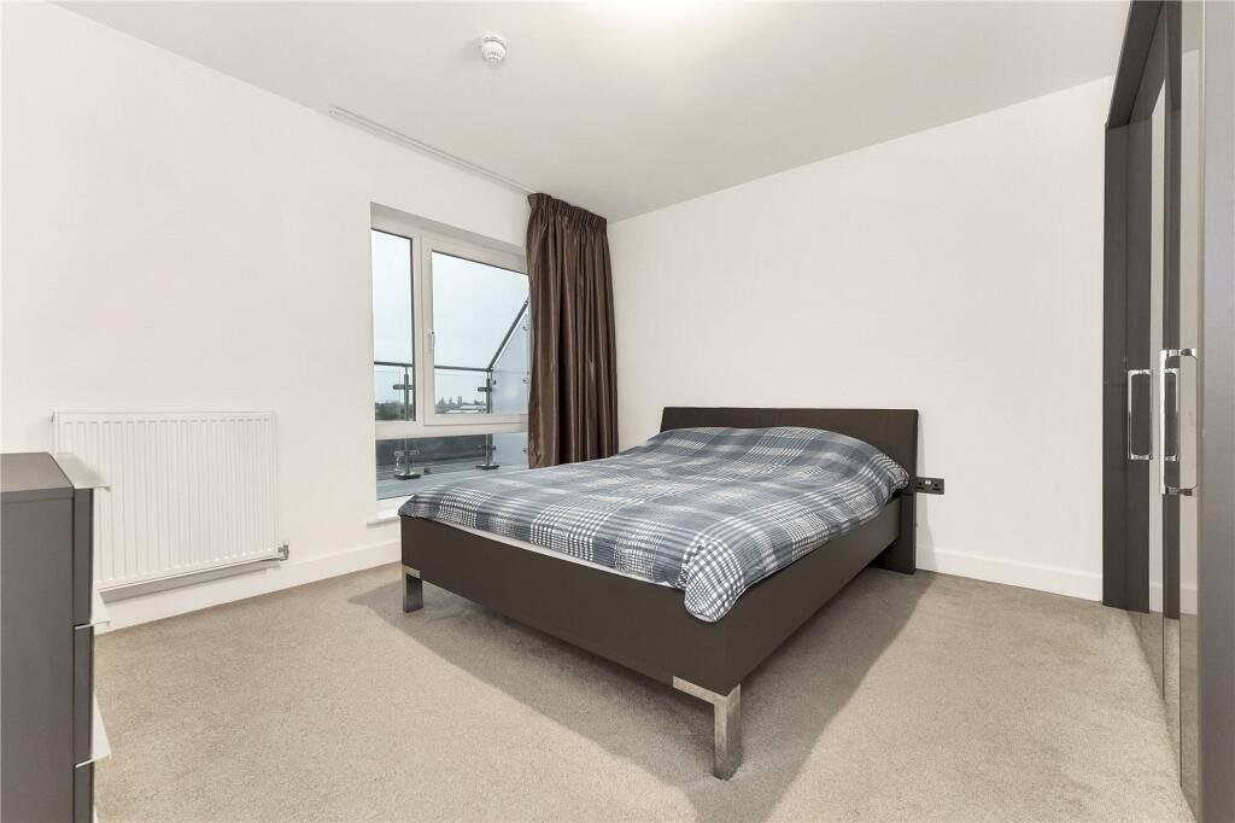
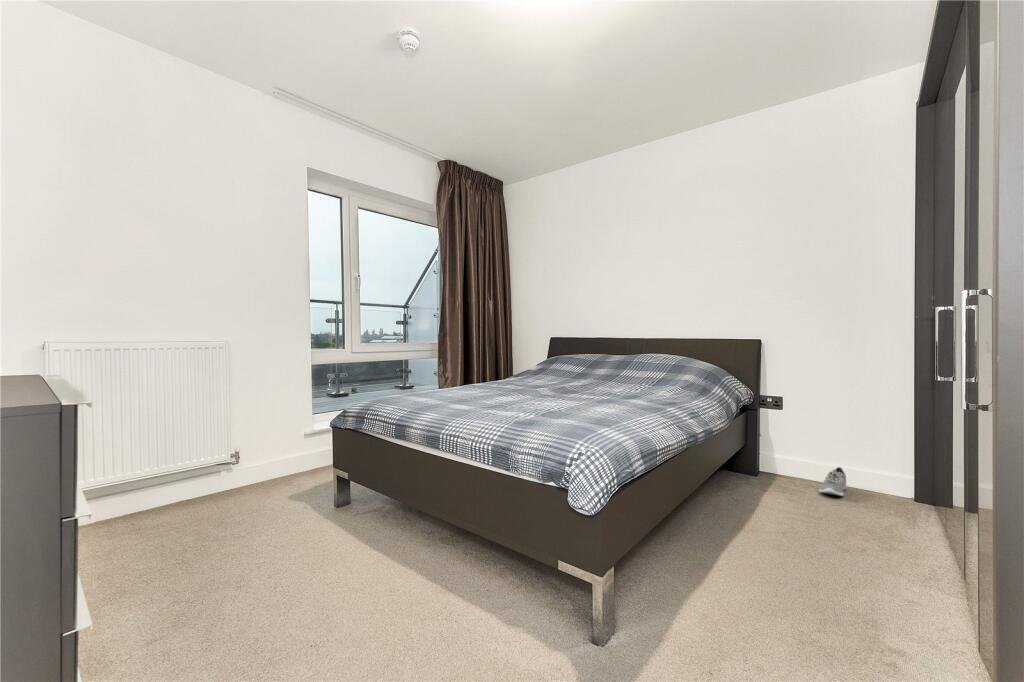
+ sneaker [818,466,848,497]
